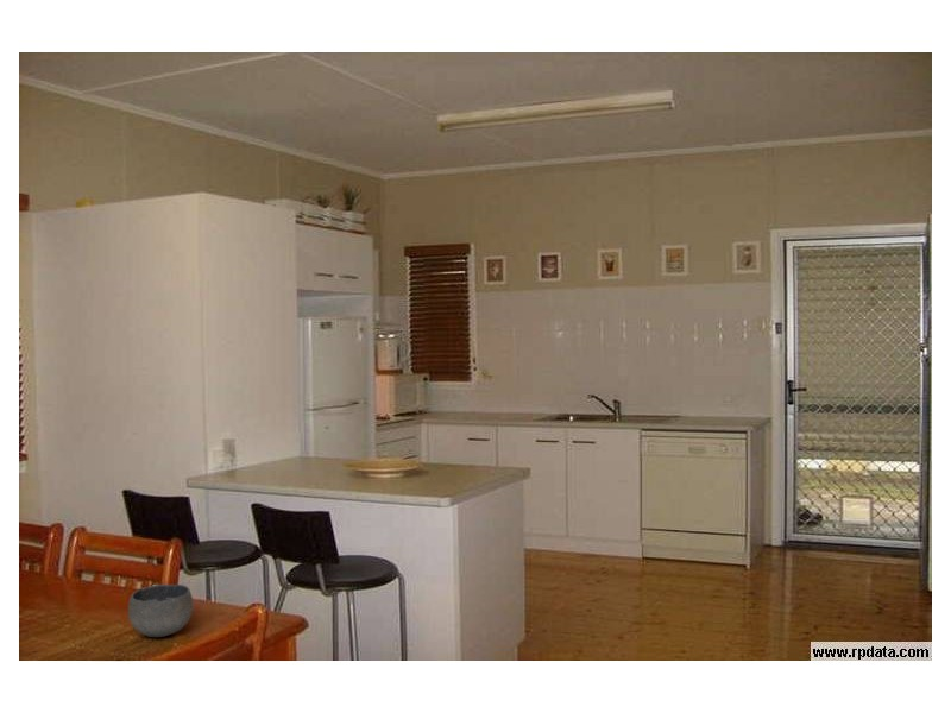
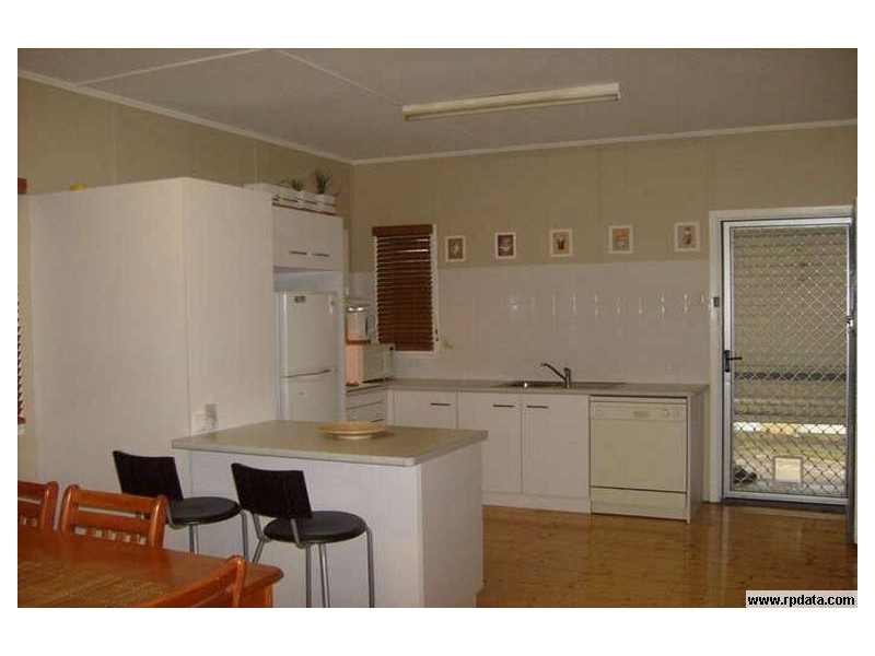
- bowl [127,583,194,638]
